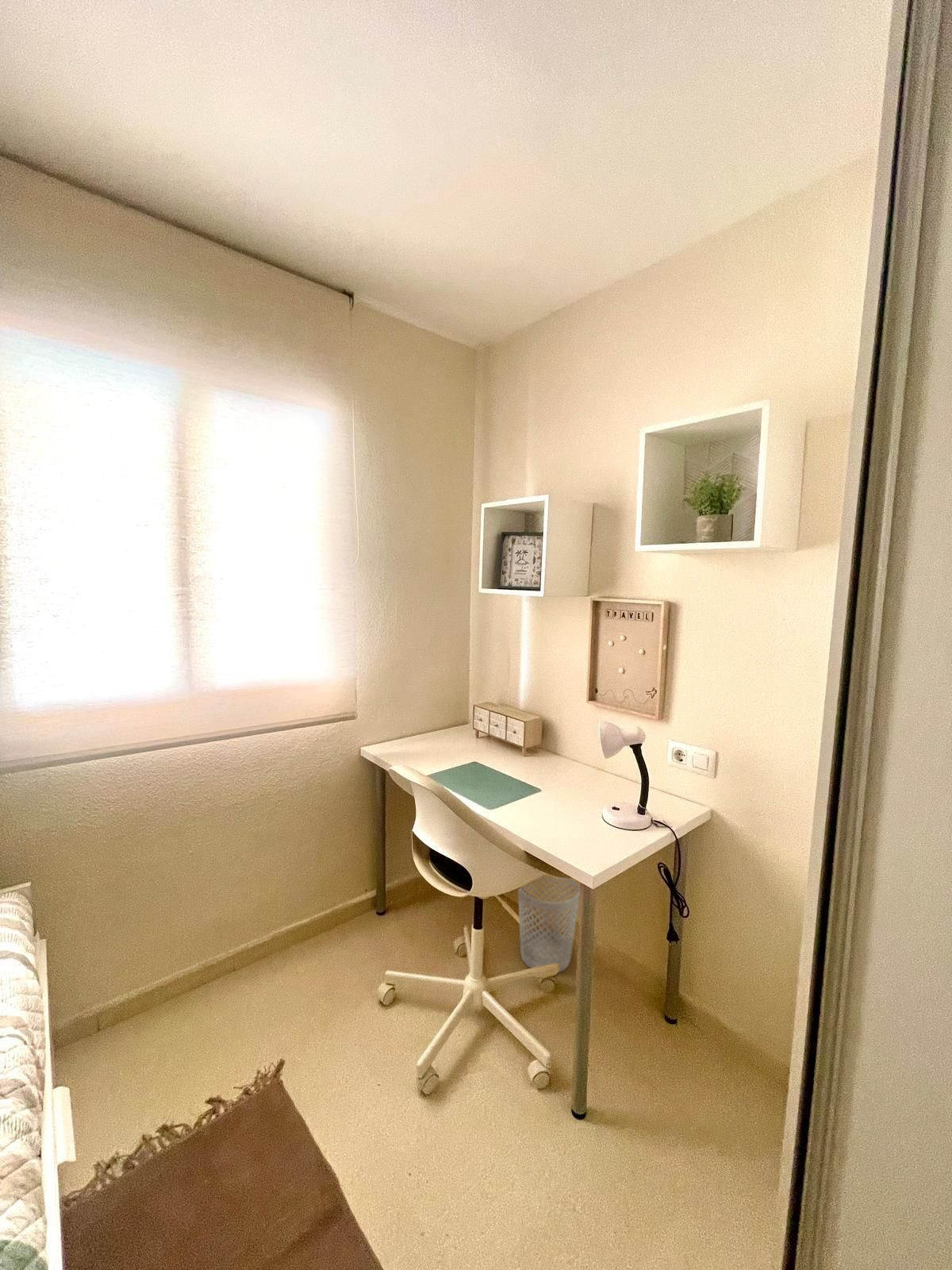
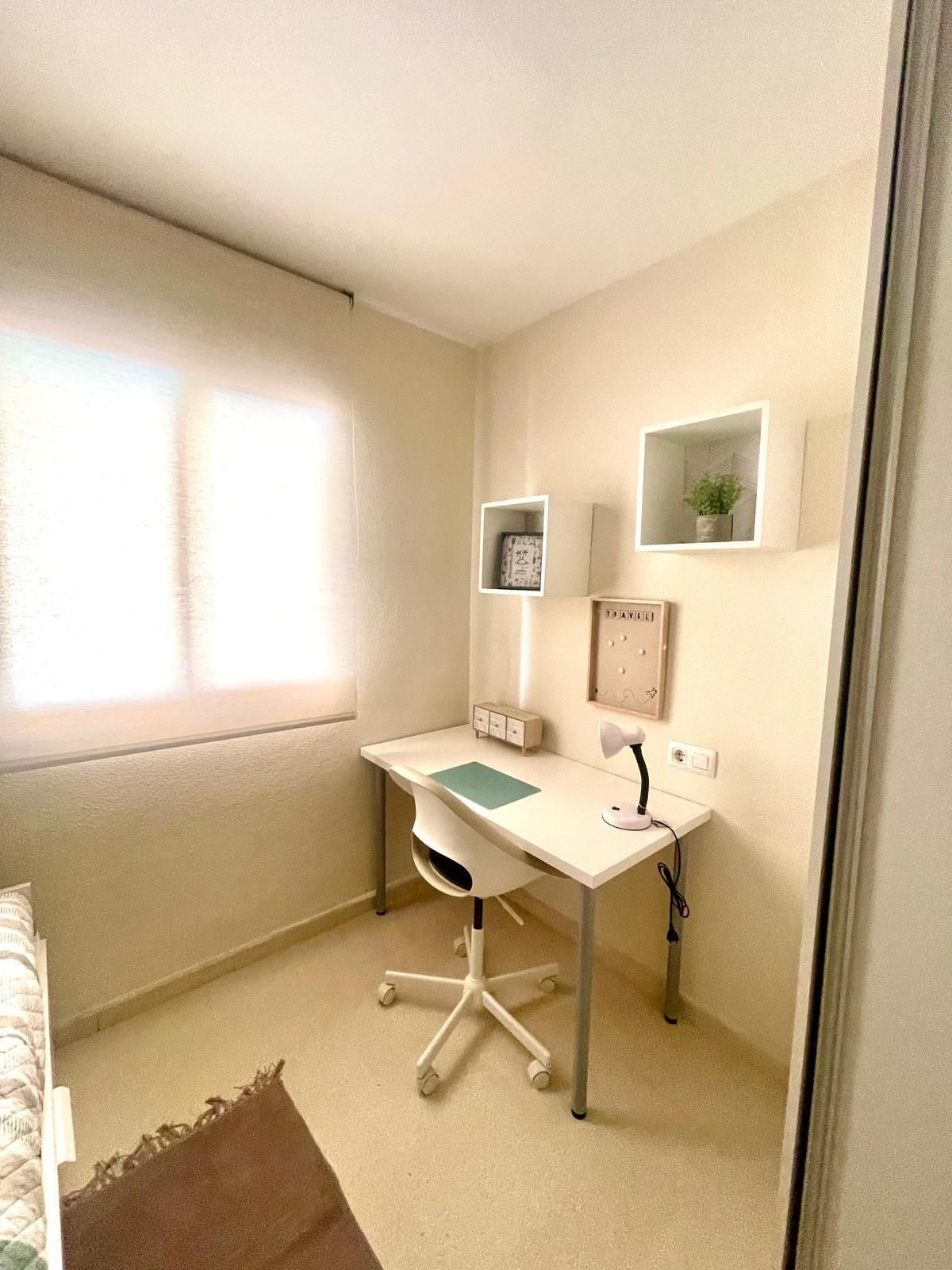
- wastebasket [517,876,580,974]
